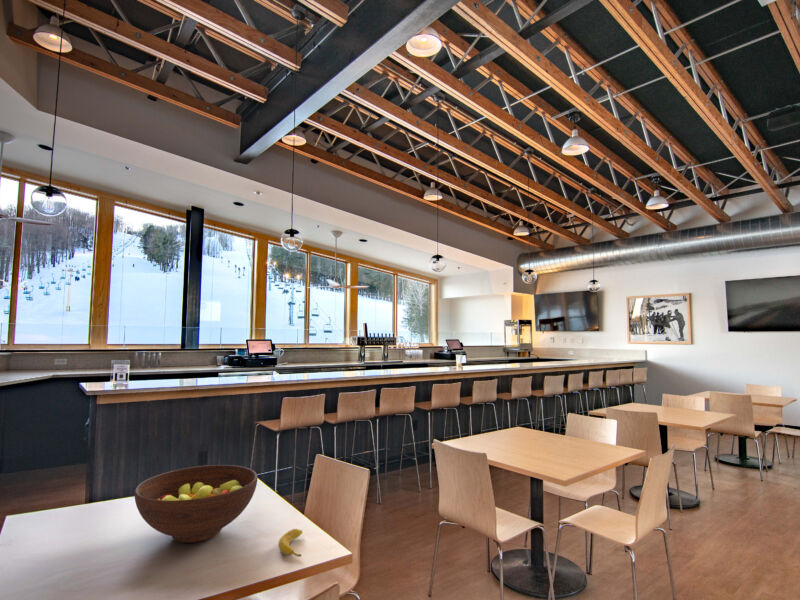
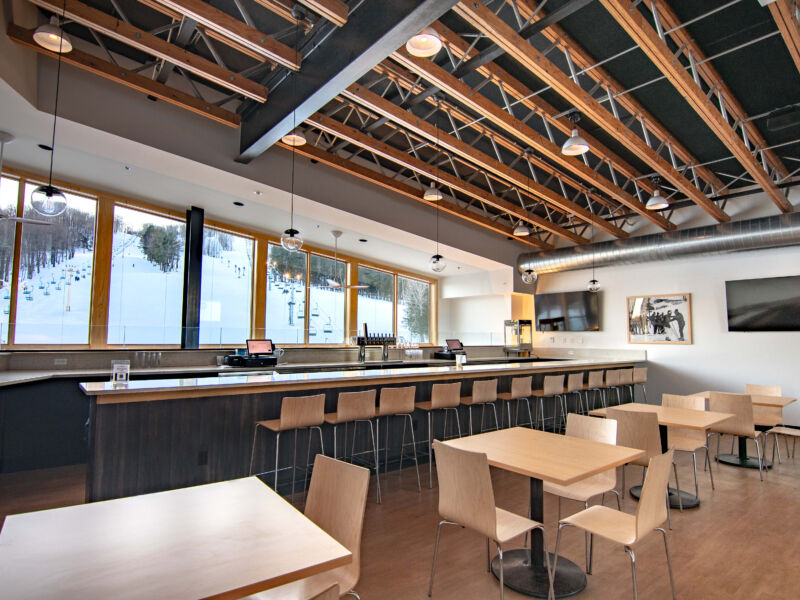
- fruit bowl [134,464,258,544]
- banana [277,528,304,558]
